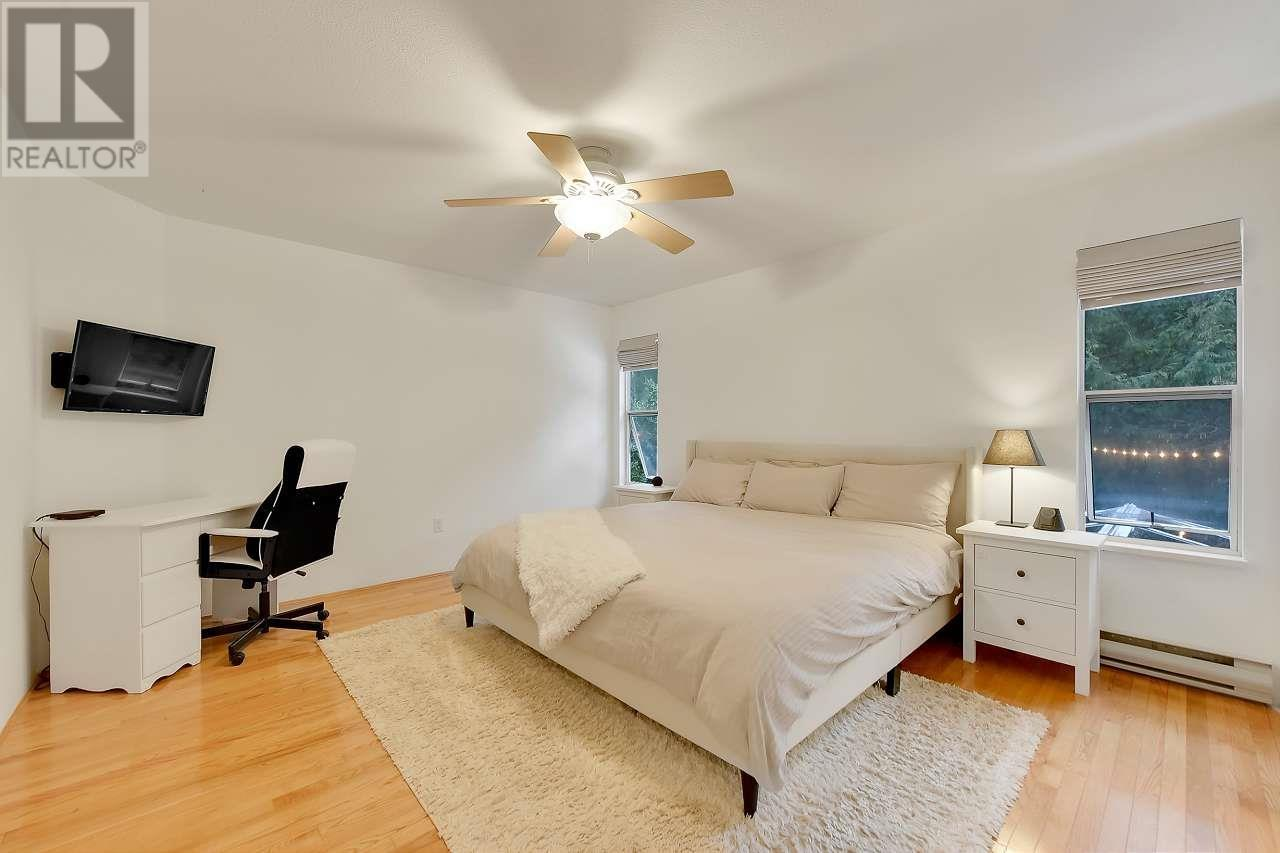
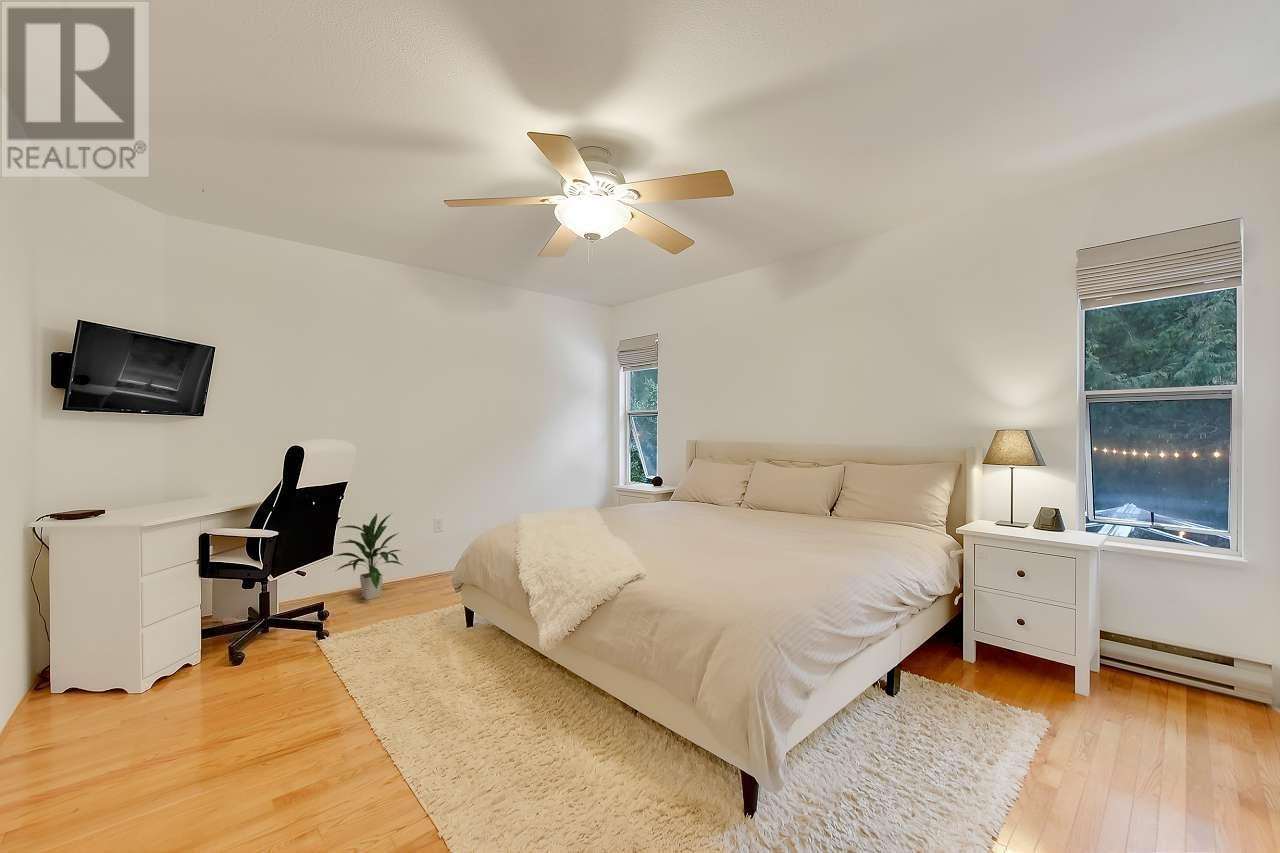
+ indoor plant [334,512,403,601]
